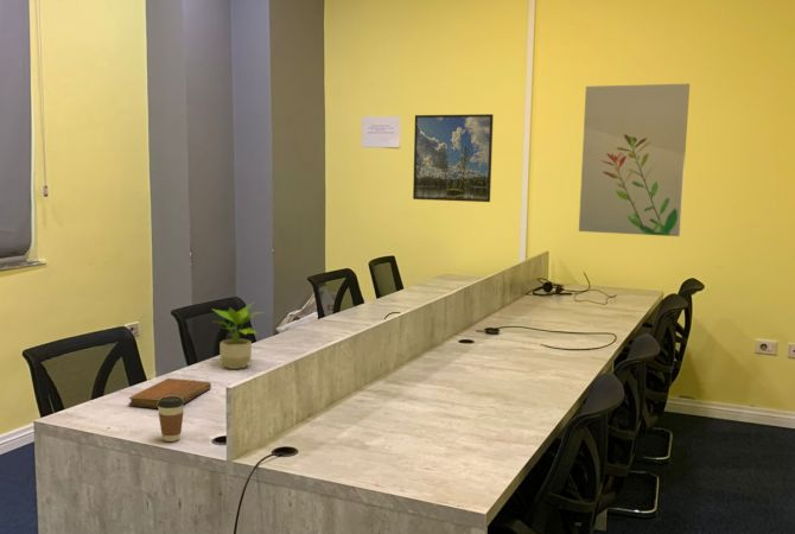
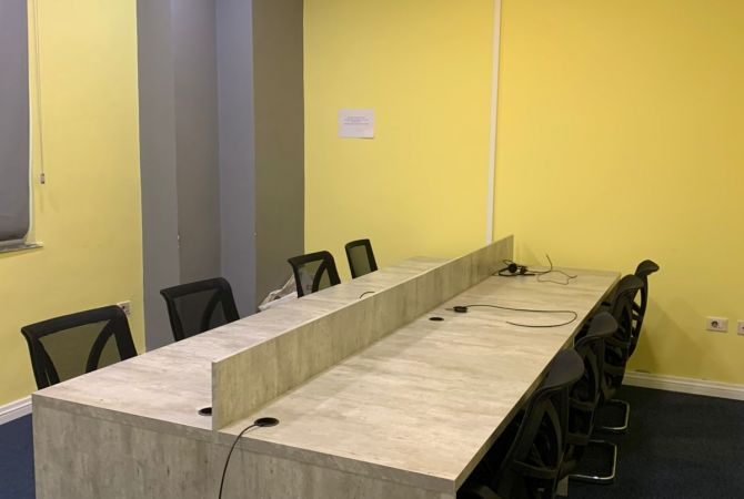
- potted plant [210,301,266,370]
- wall art [578,83,691,237]
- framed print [412,113,495,203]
- notebook [127,377,212,409]
- coffee cup [158,396,185,443]
